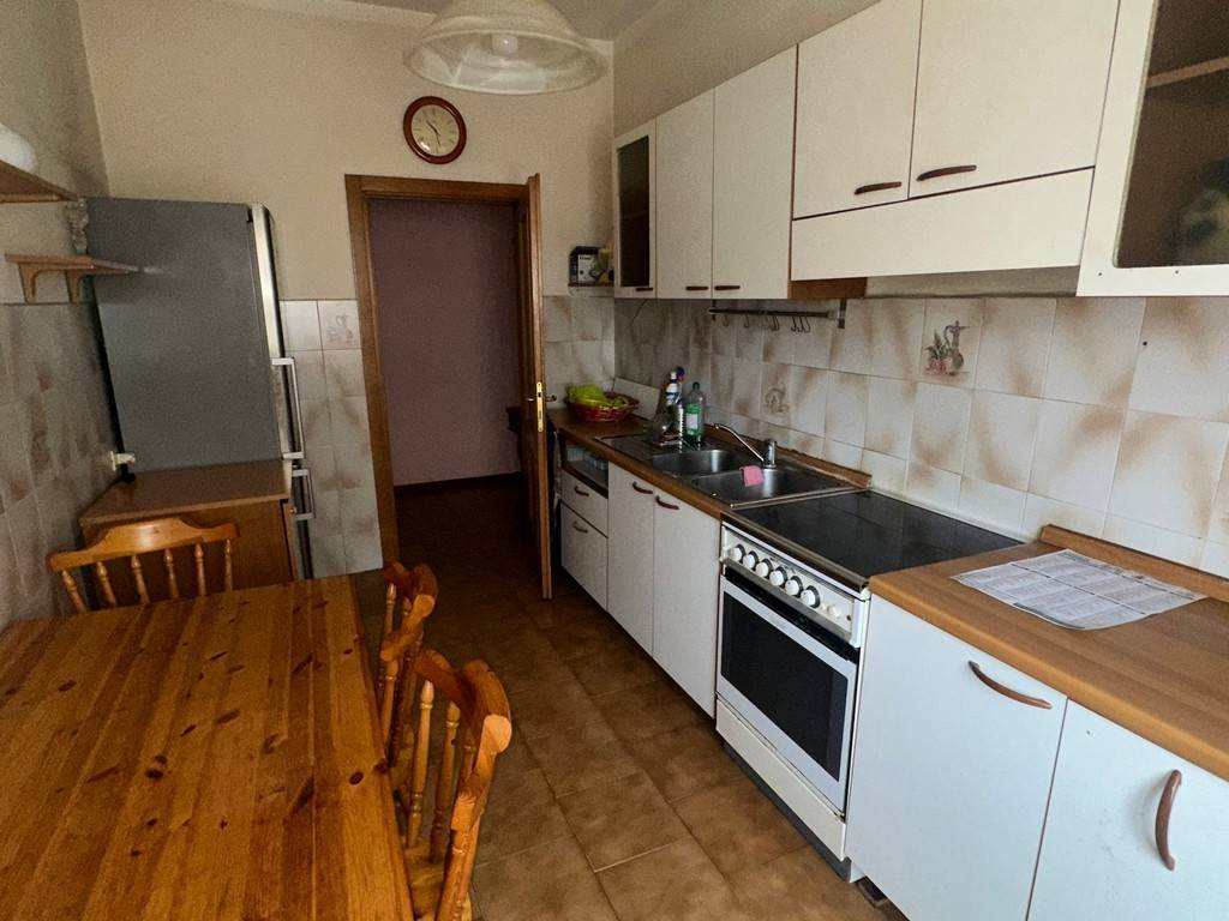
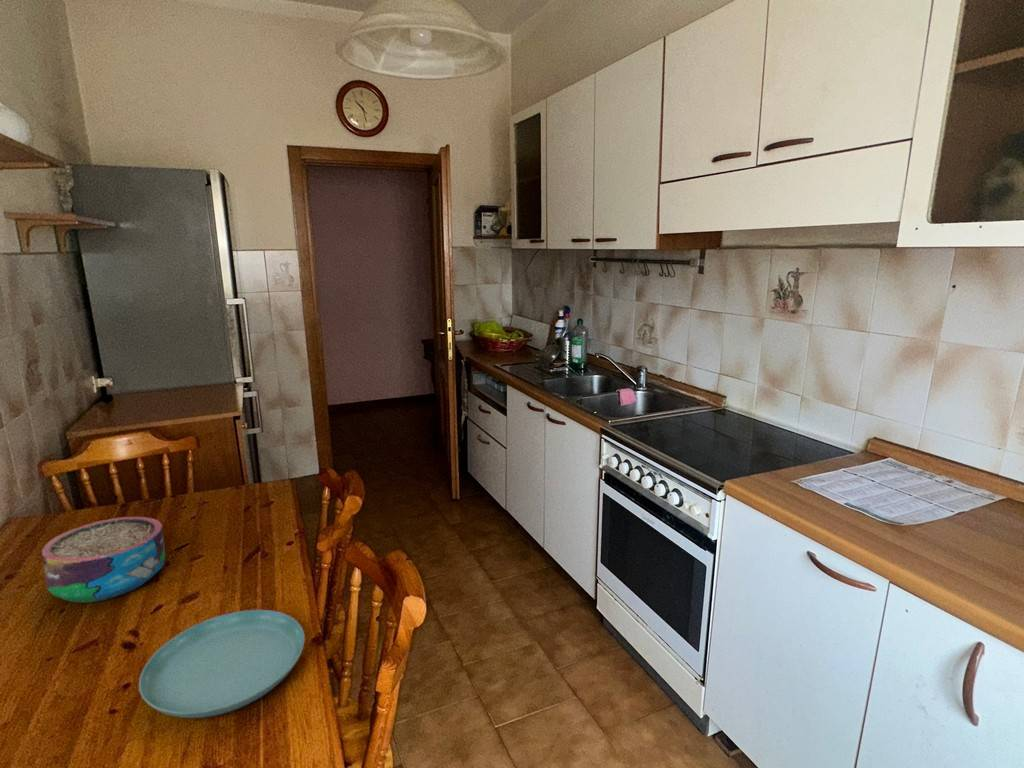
+ saucer [138,609,306,719]
+ bowl [41,515,166,604]
